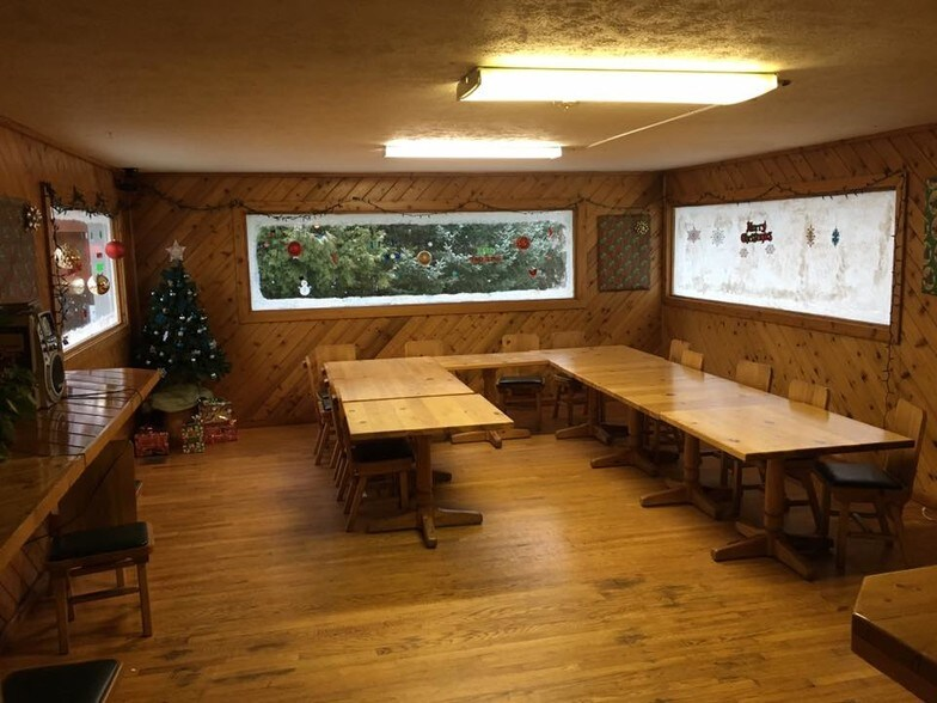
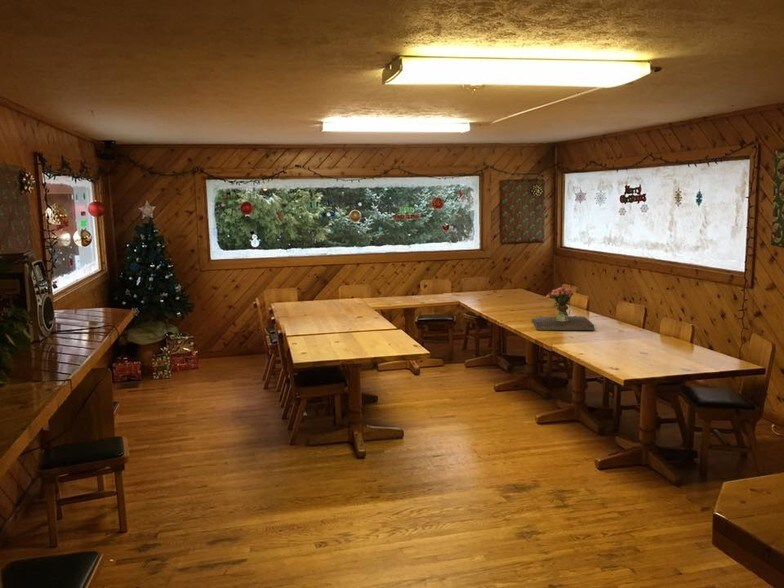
+ flower arrangement [530,287,596,331]
